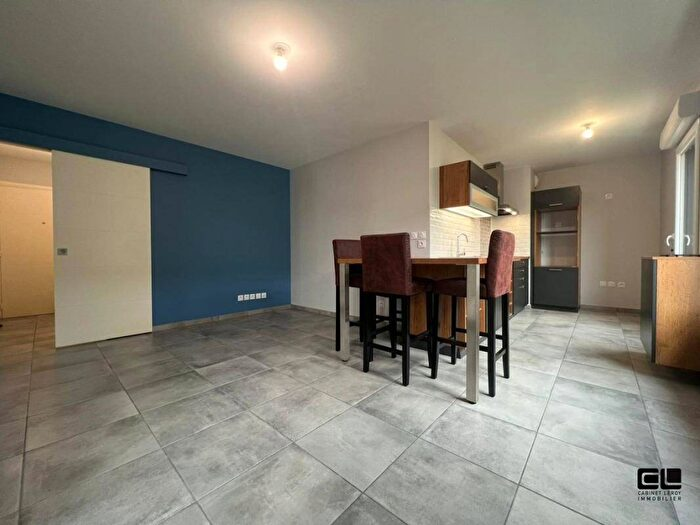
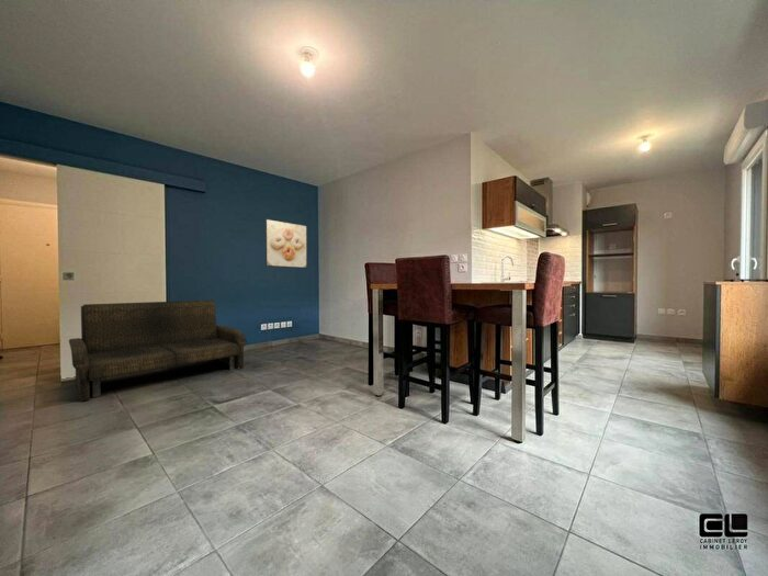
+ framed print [264,217,308,269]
+ sofa [68,298,248,403]
